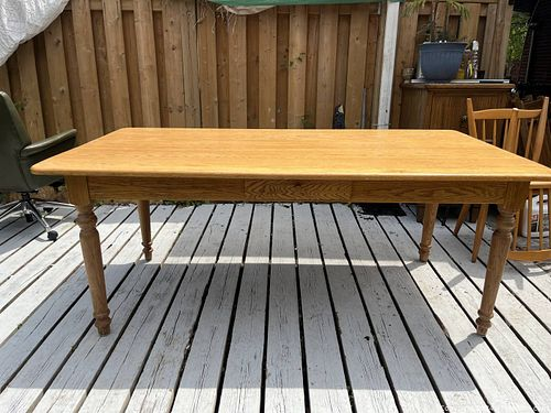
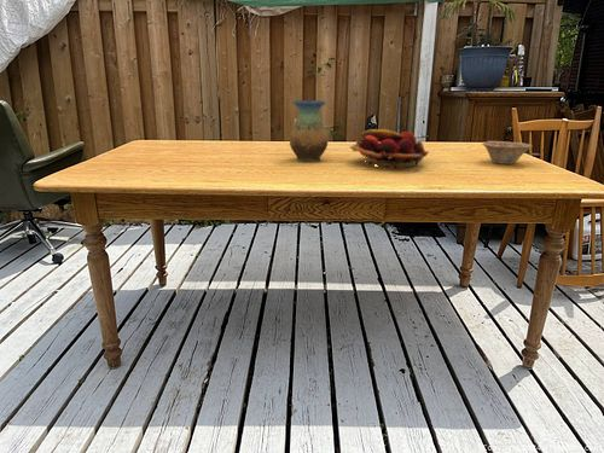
+ dish [481,140,533,165]
+ vase [289,99,329,162]
+ fruit basket [349,128,430,170]
